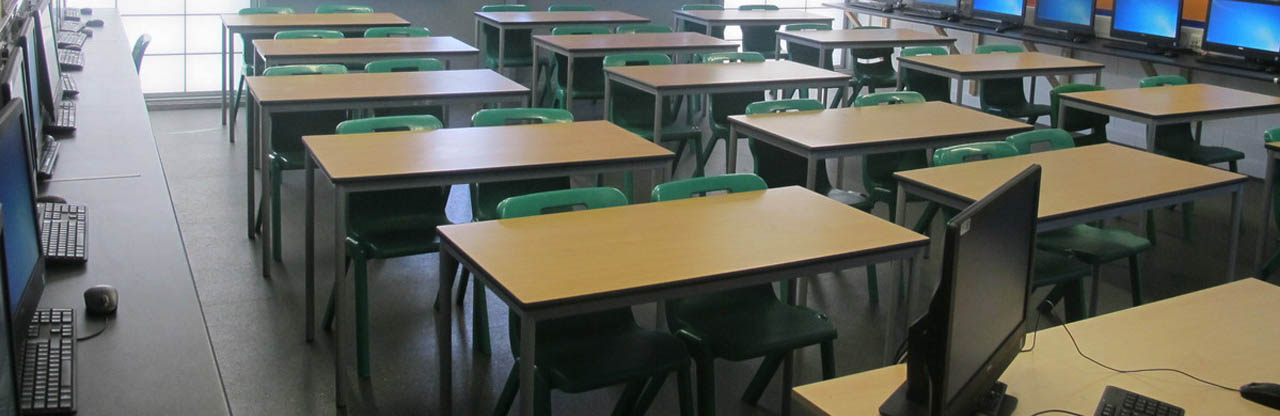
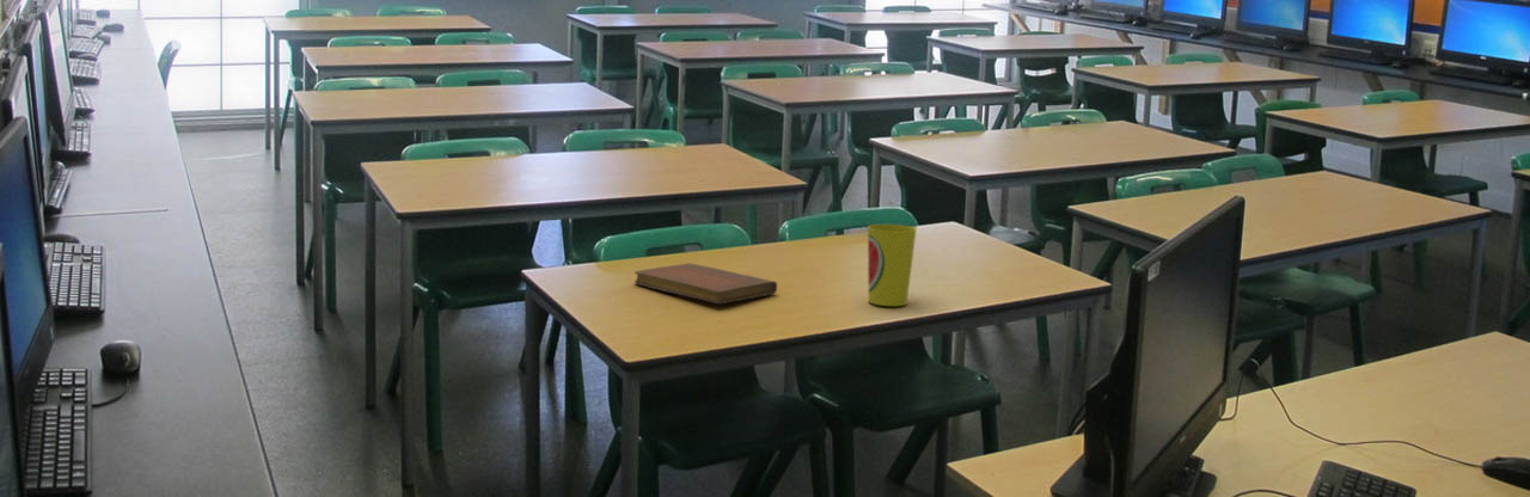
+ cup [867,223,918,307]
+ notebook [634,263,778,305]
